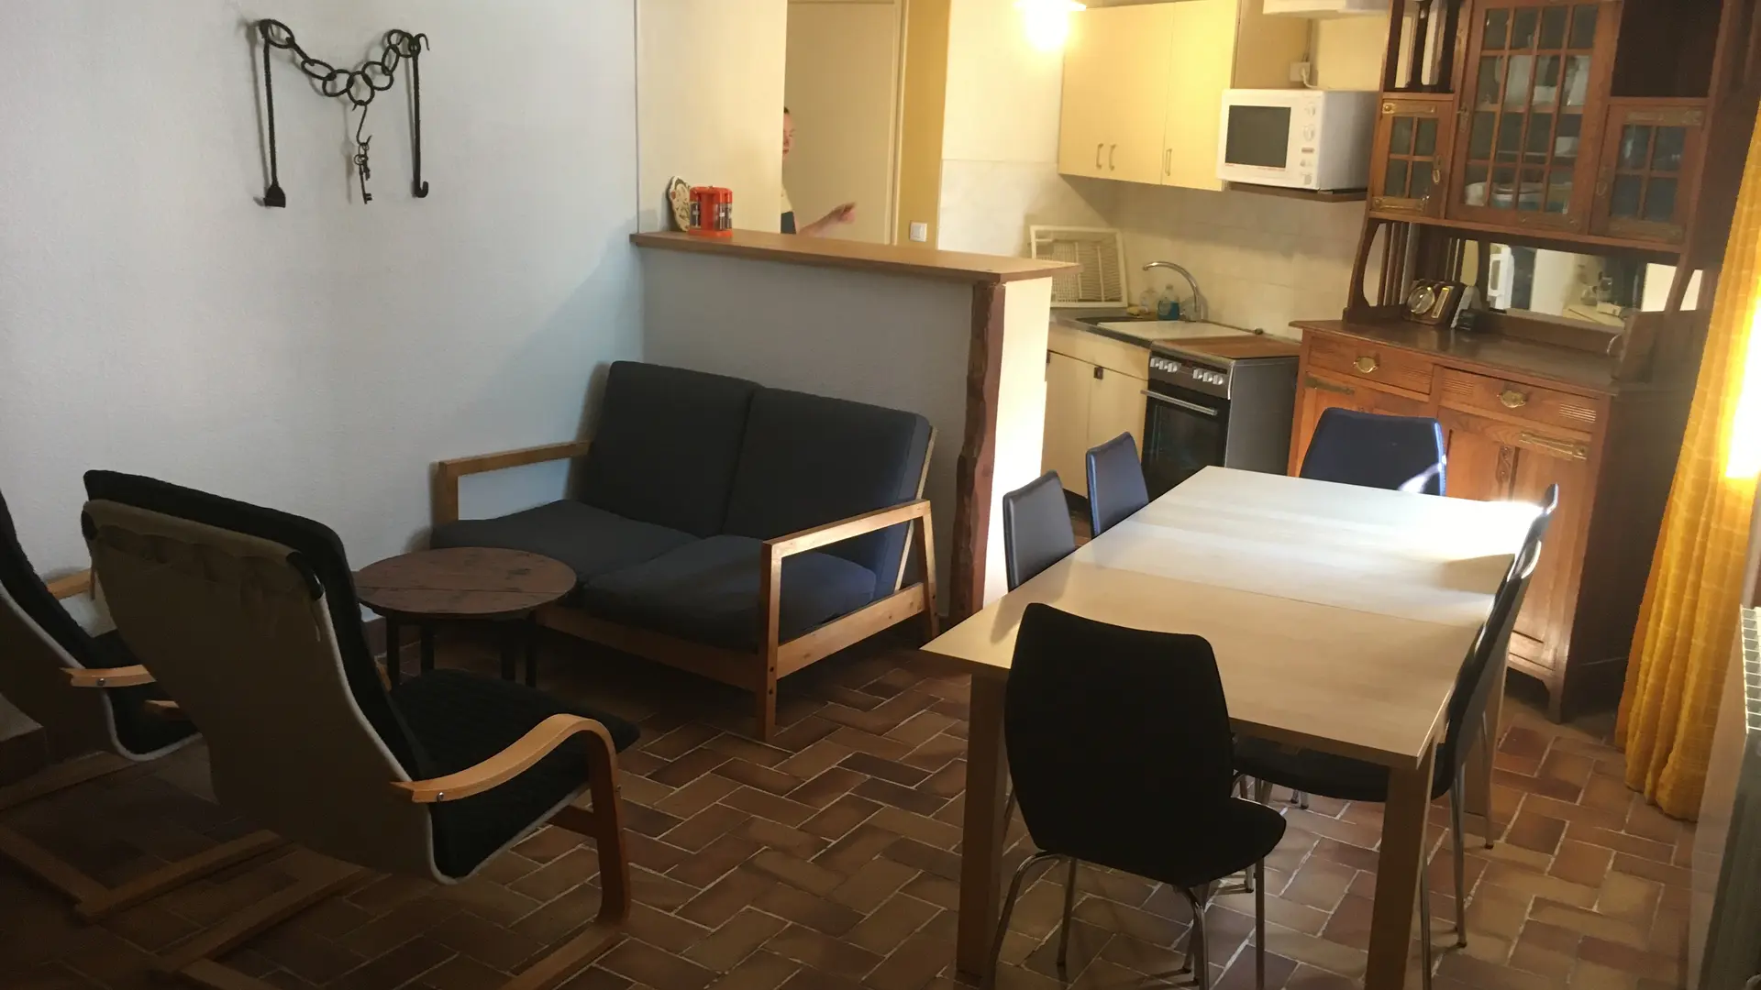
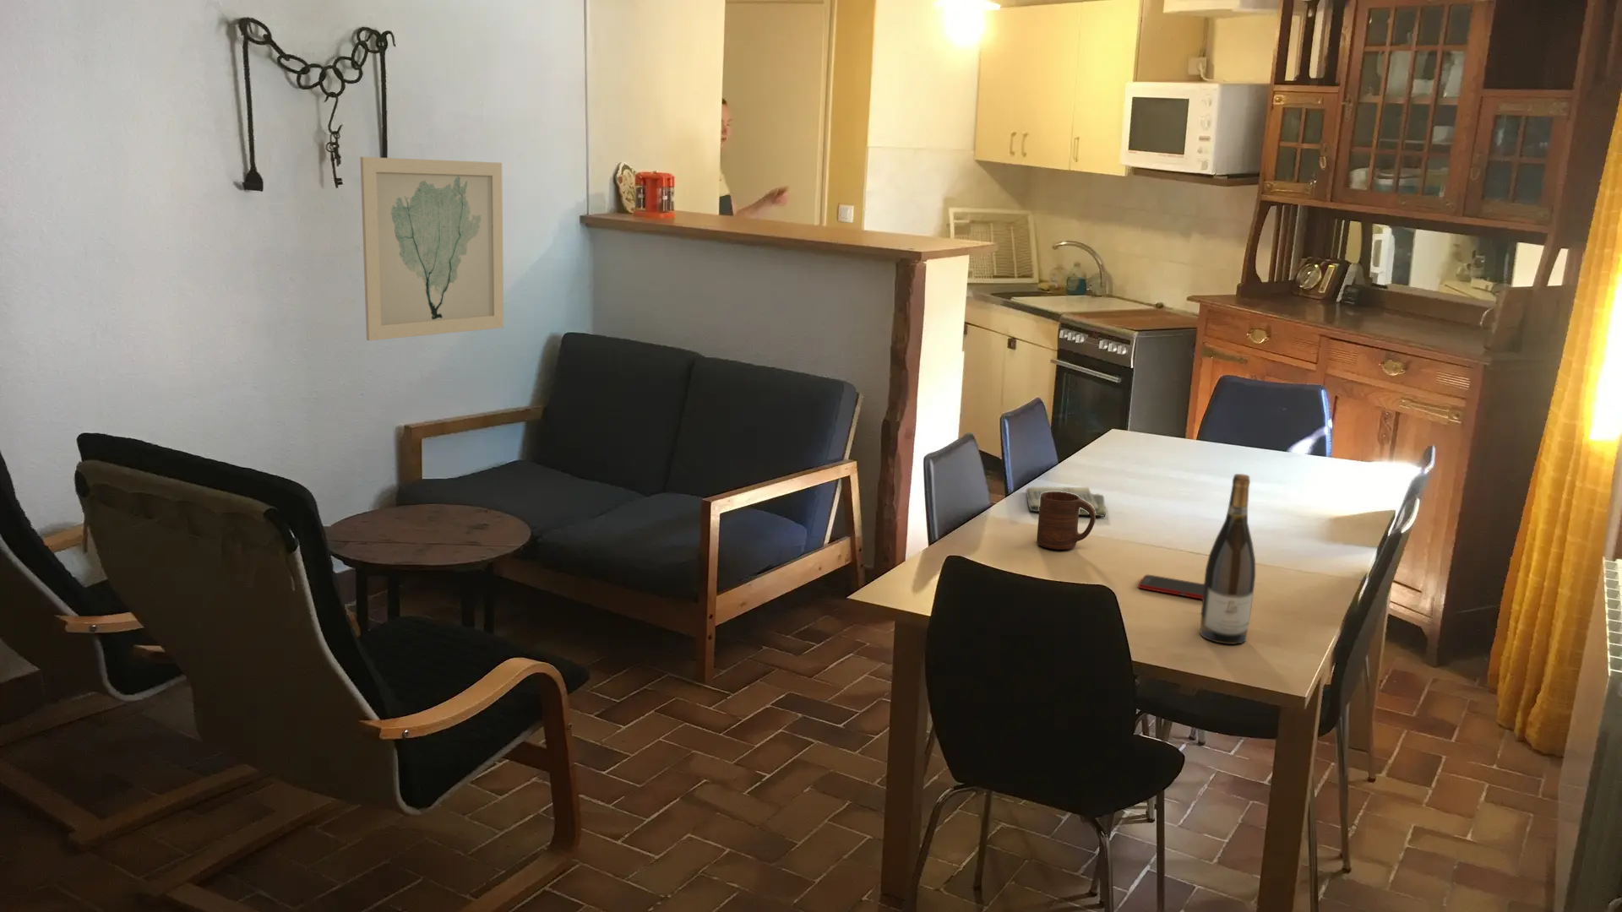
+ cell phone [1137,575,1204,600]
+ wine bottle [1200,473,1257,645]
+ wall art [359,156,505,341]
+ cup [1036,491,1096,550]
+ dish towel [1026,486,1106,518]
